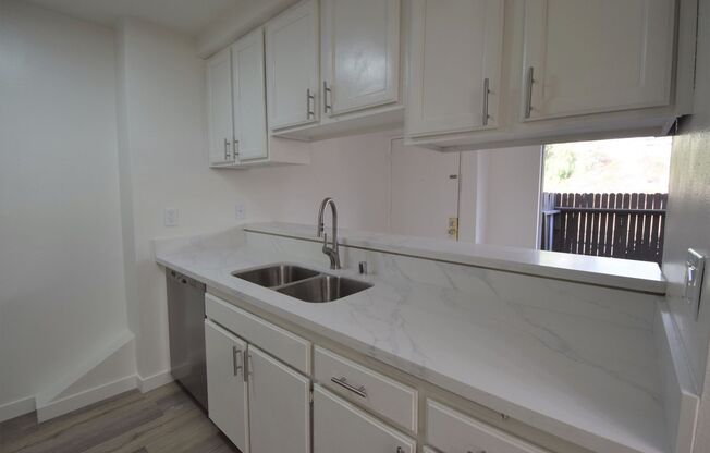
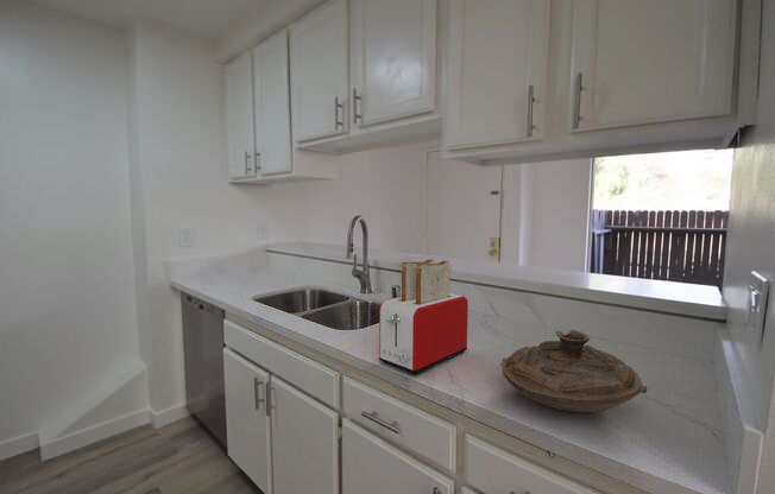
+ decorative bowl [499,329,648,413]
+ toaster [378,258,470,375]
